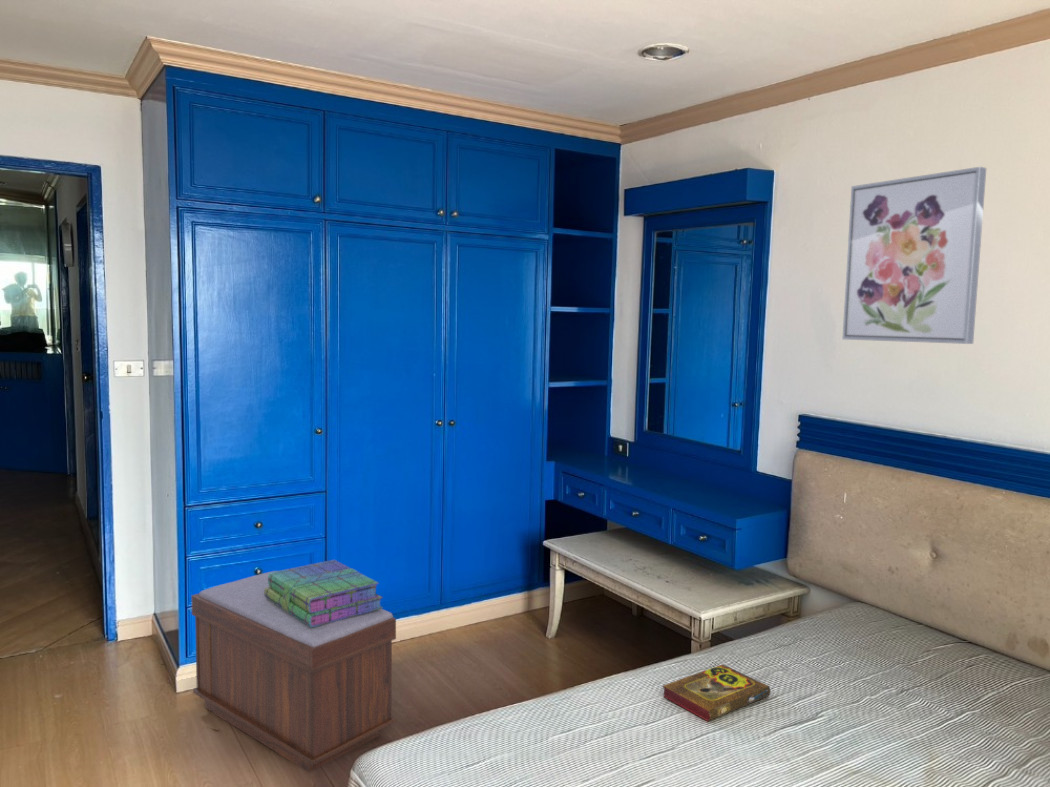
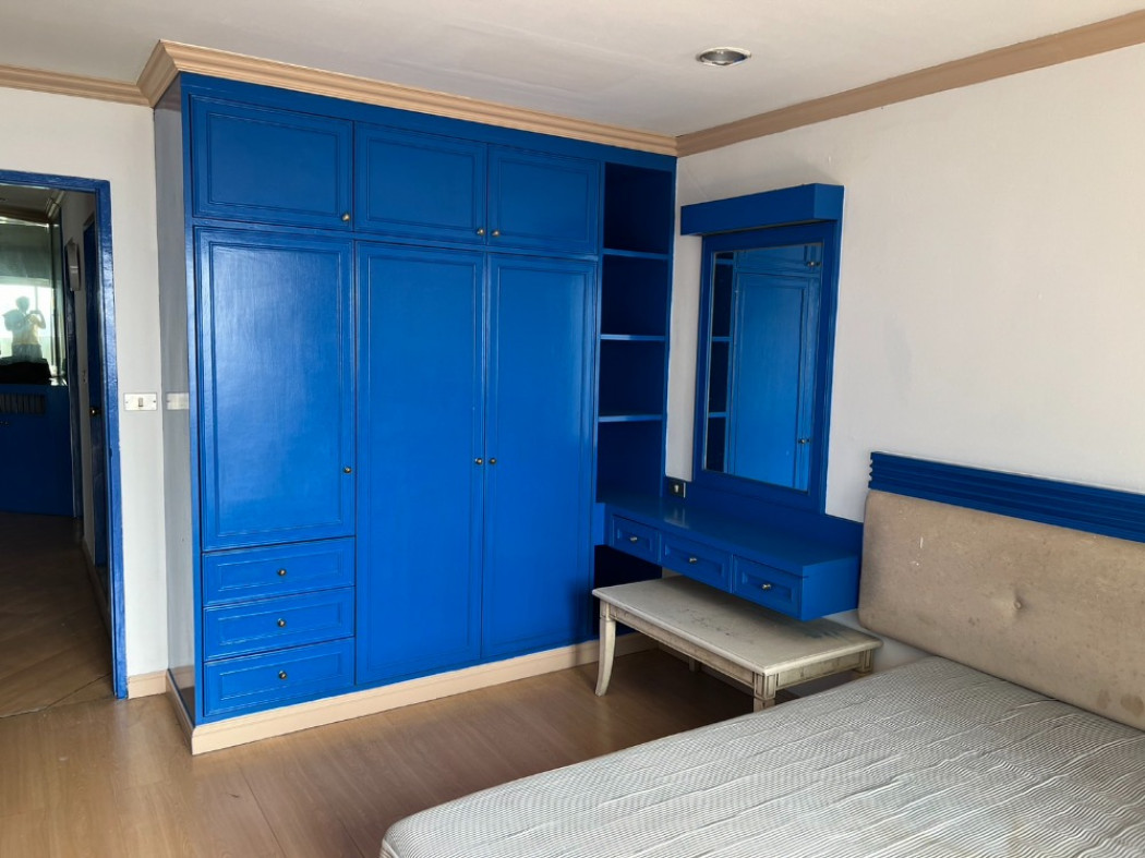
- book [662,663,772,722]
- bench [190,570,397,774]
- wall art [842,166,987,345]
- stack of books [264,559,384,627]
